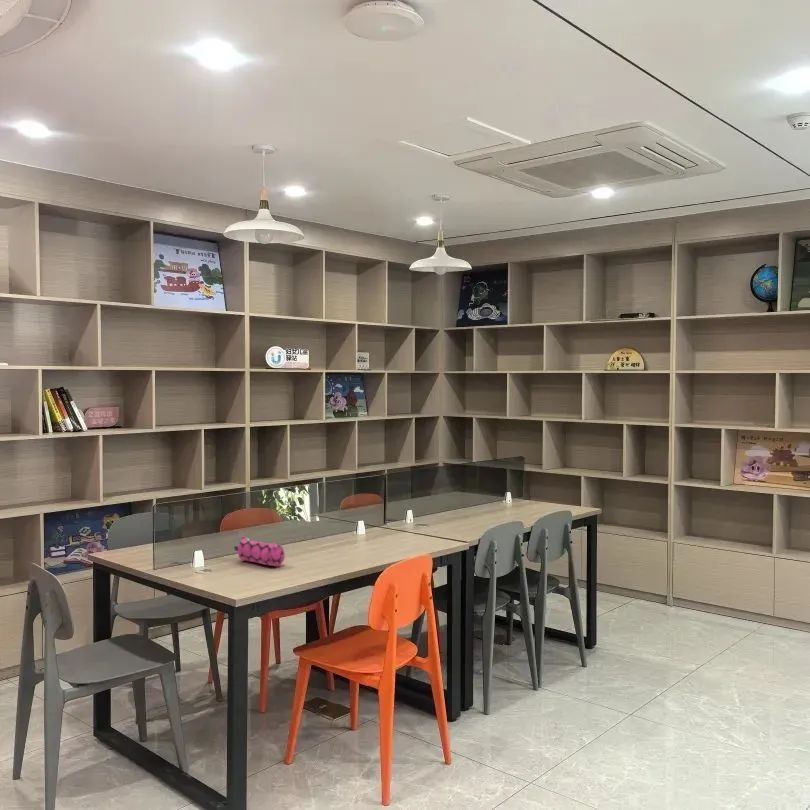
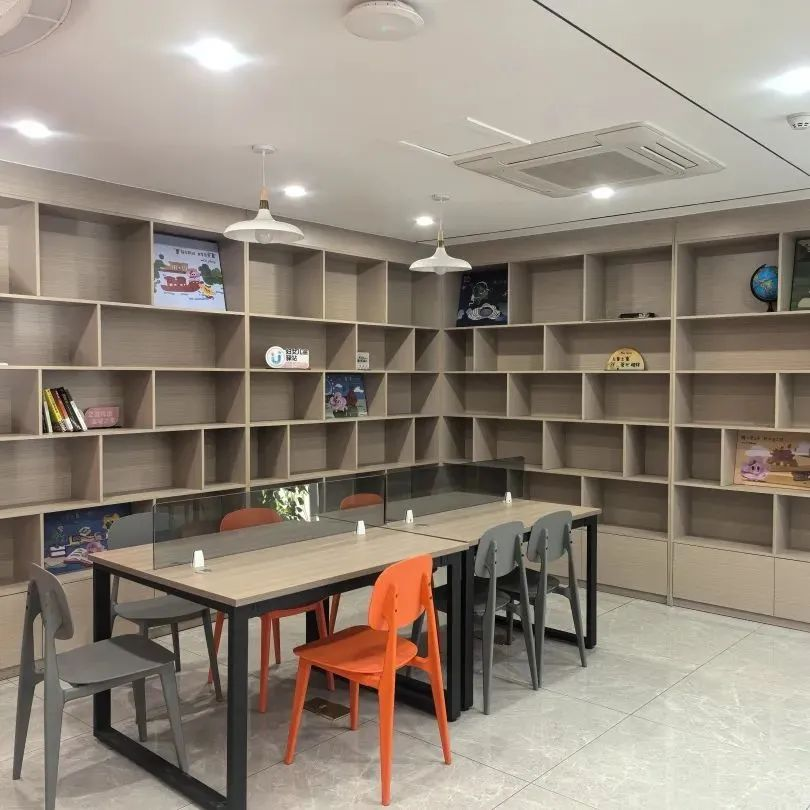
- pencil case [233,535,286,567]
